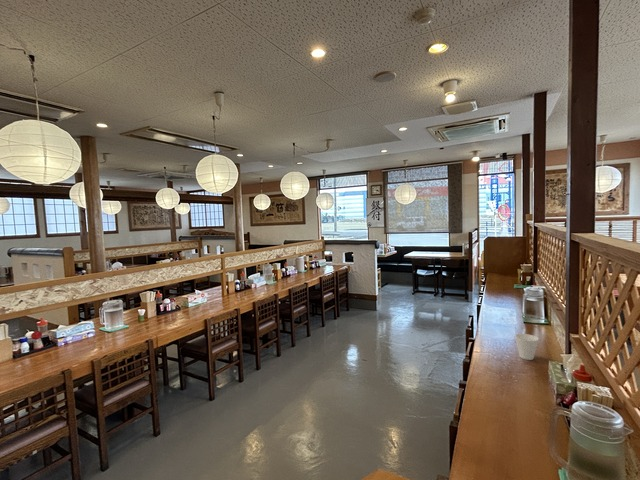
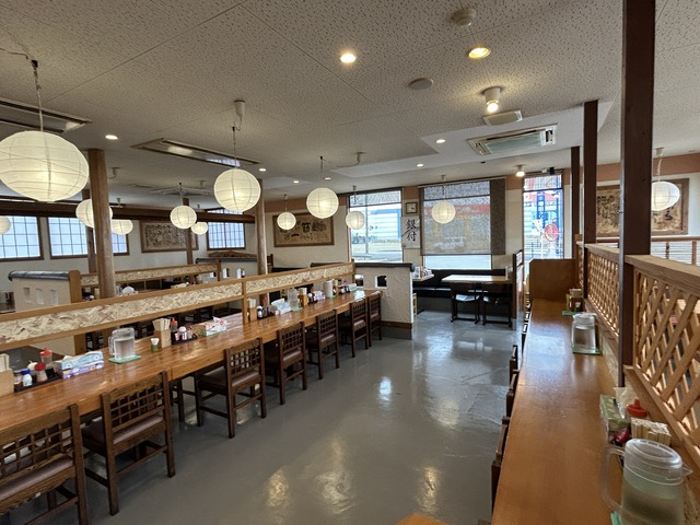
- cup [514,333,540,361]
